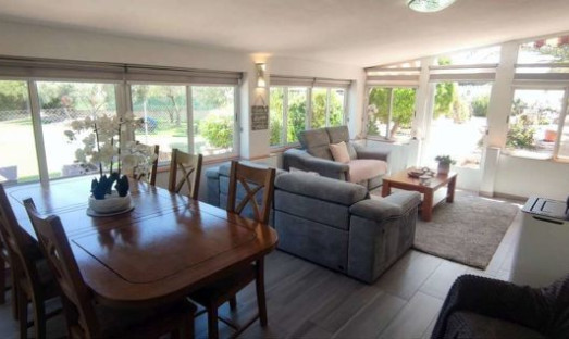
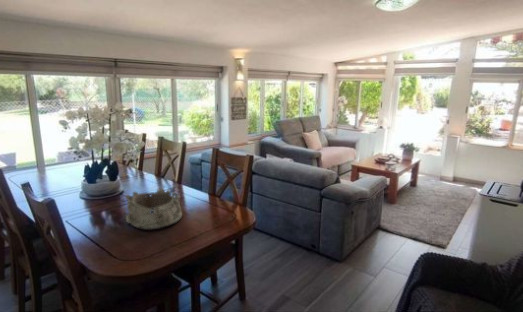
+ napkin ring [124,188,183,231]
